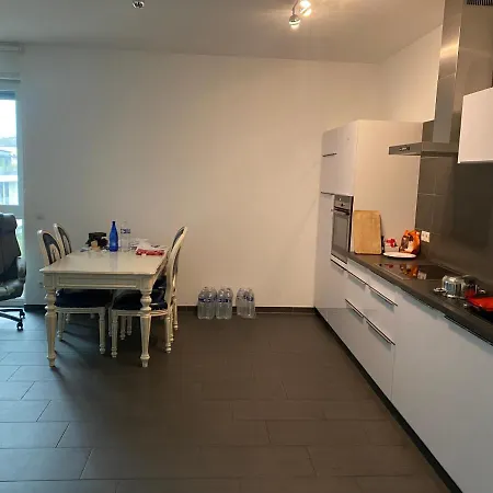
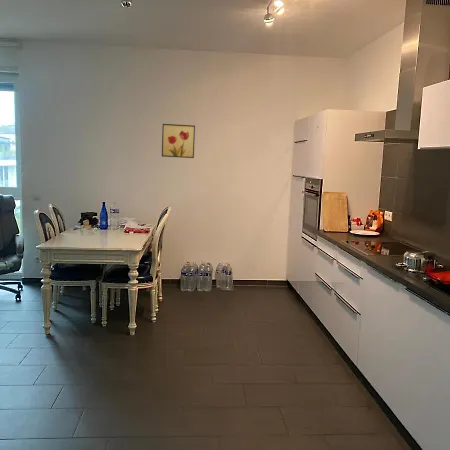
+ wall art [161,123,196,159]
